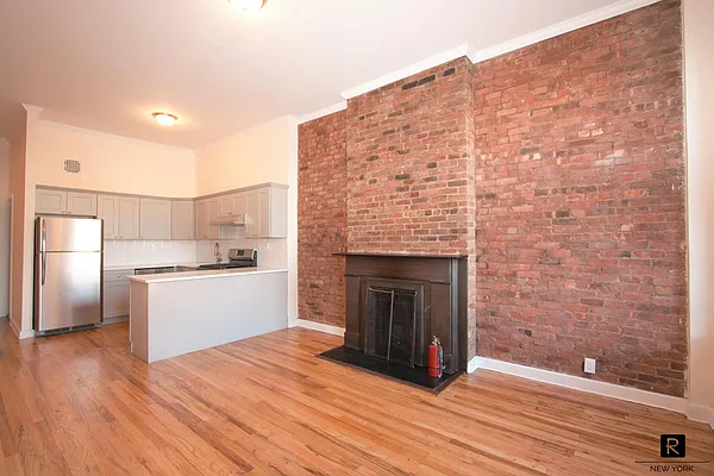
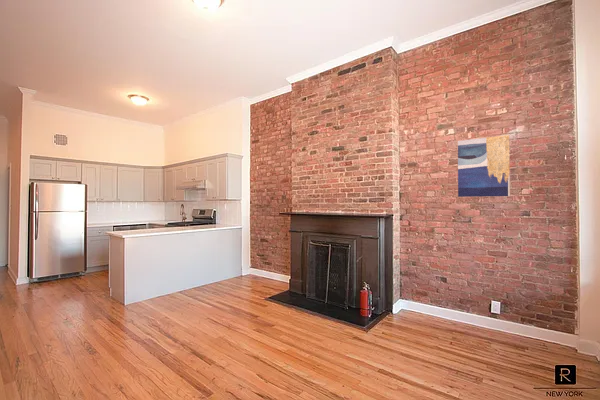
+ wall art [457,134,511,198]
